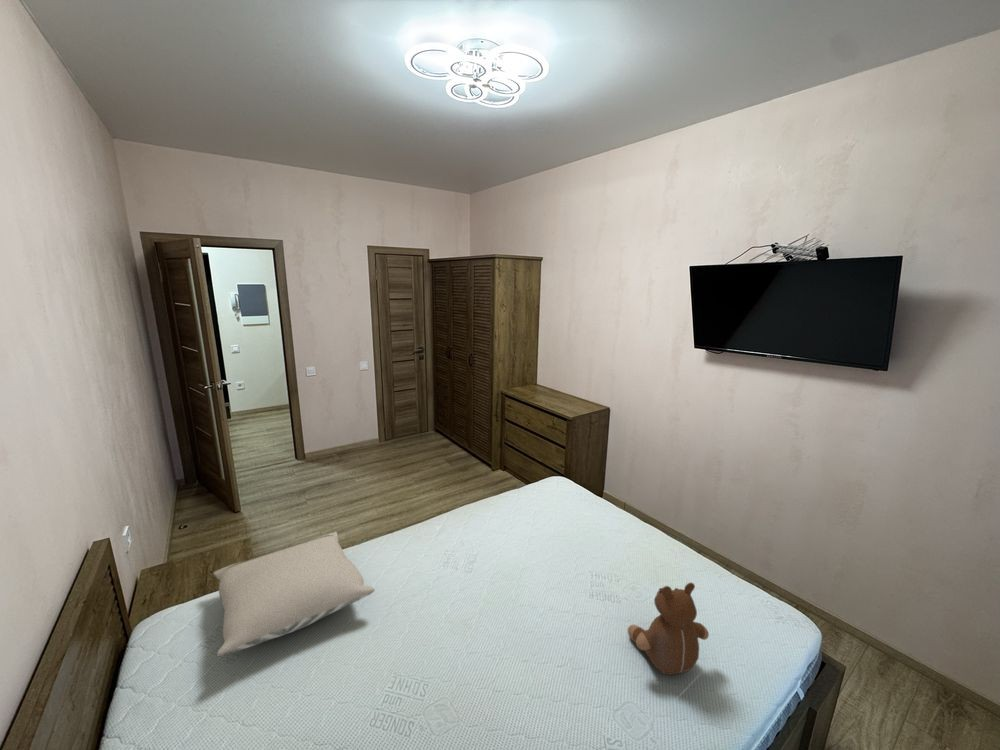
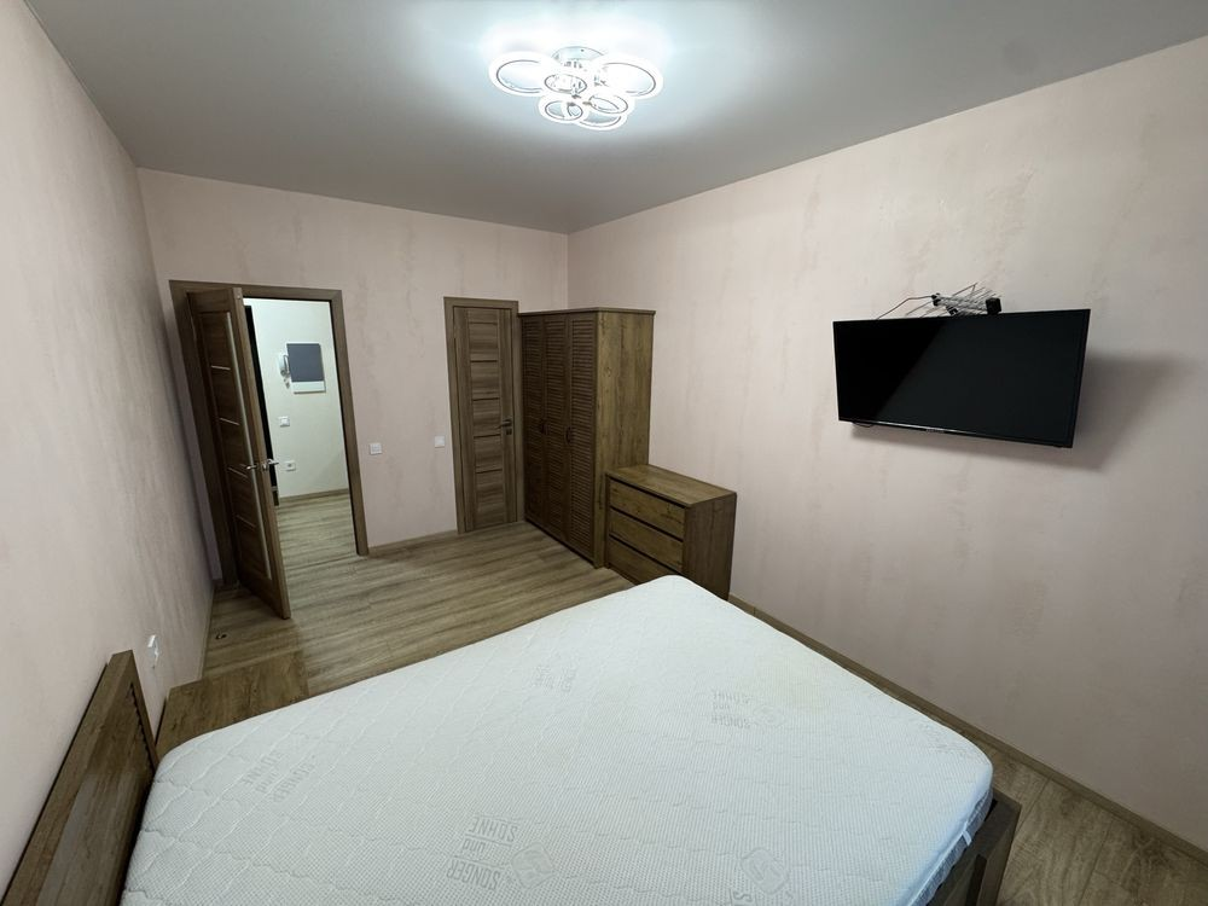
- pillow [212,531,376,657]
- teddy bear [627,582,710,676]
